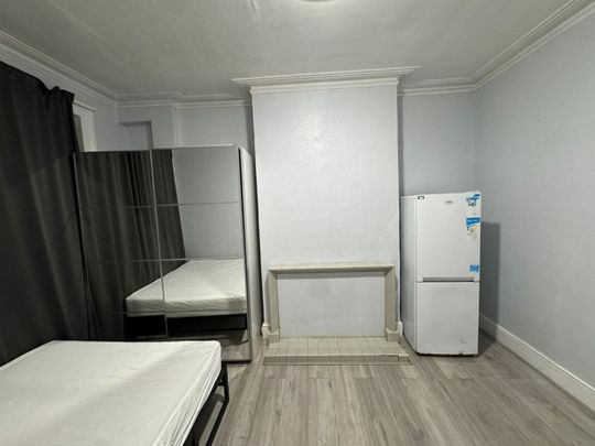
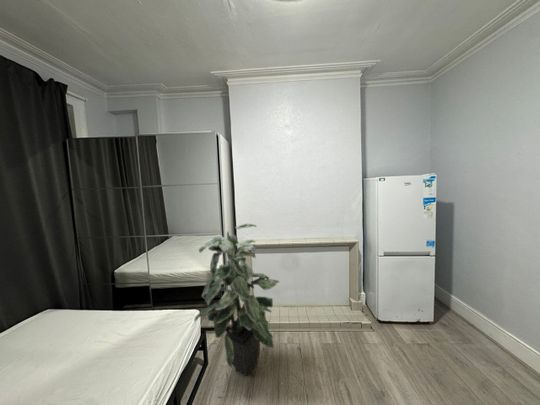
+ indoor plant [193,223,280,377]
